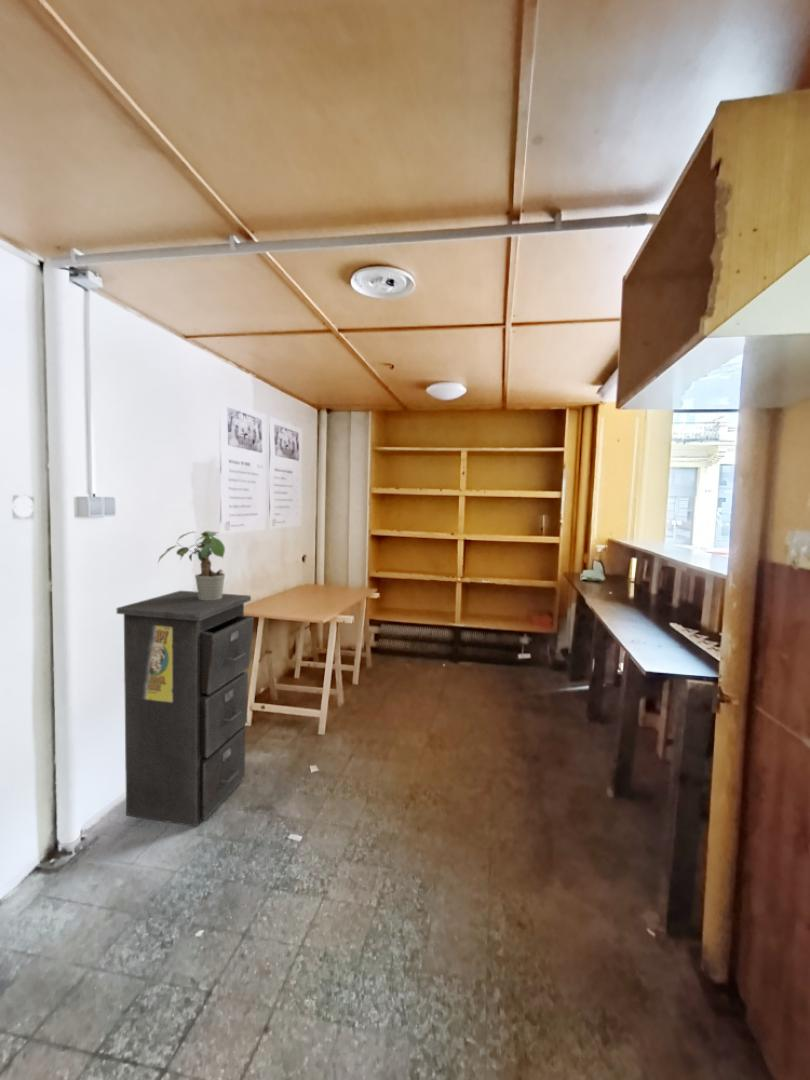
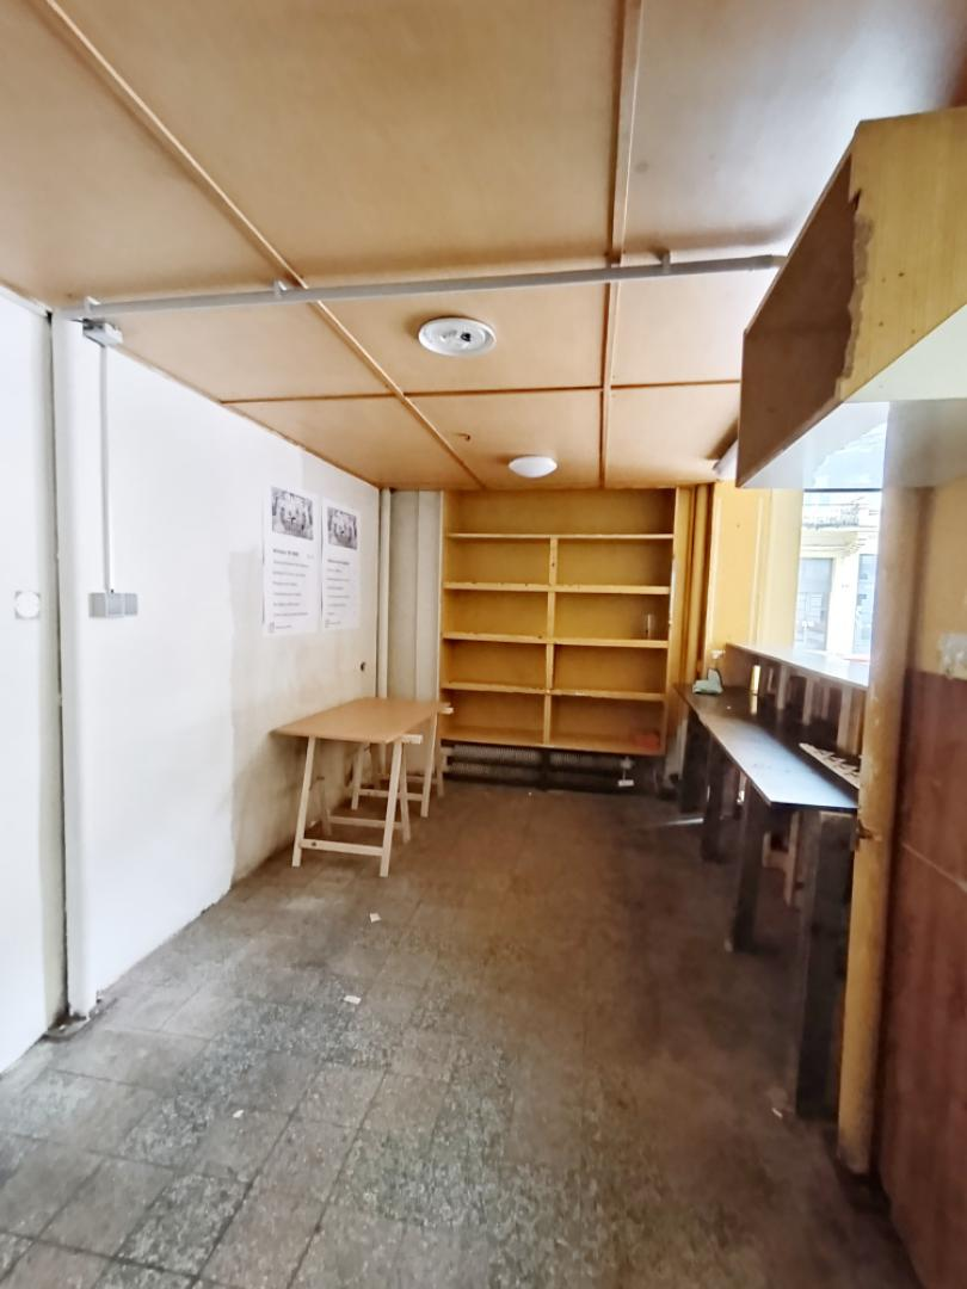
- potted plant [157,530,226,600]
- filing cabinet [116,590,255,828]
